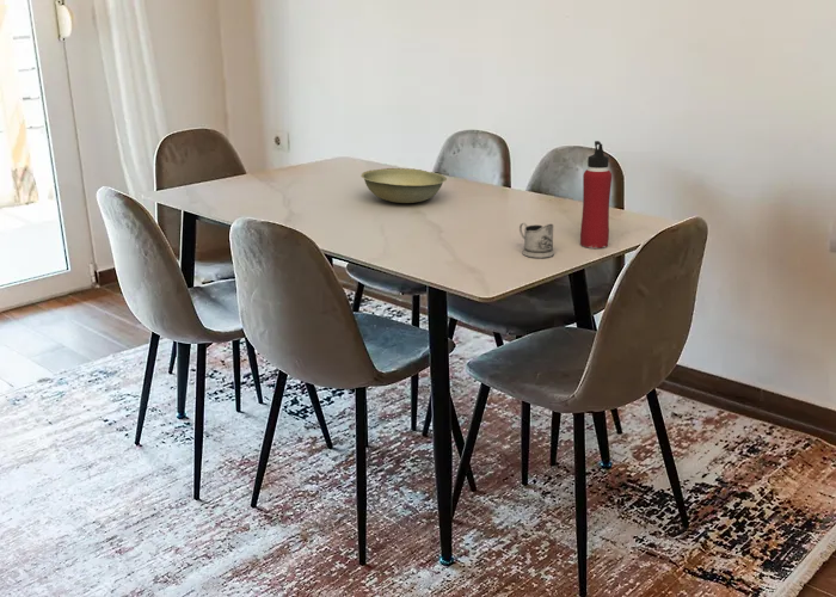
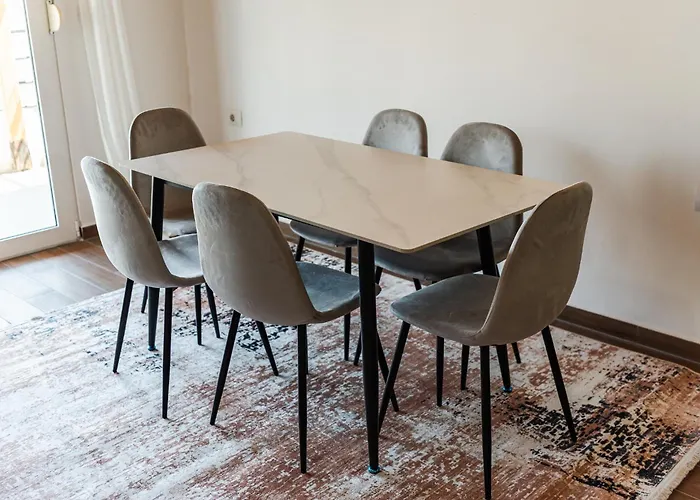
- bowl [359,167,448,204]
- tea glass holder [518,222,555,259]
- water bottle [579,140,613,250]
